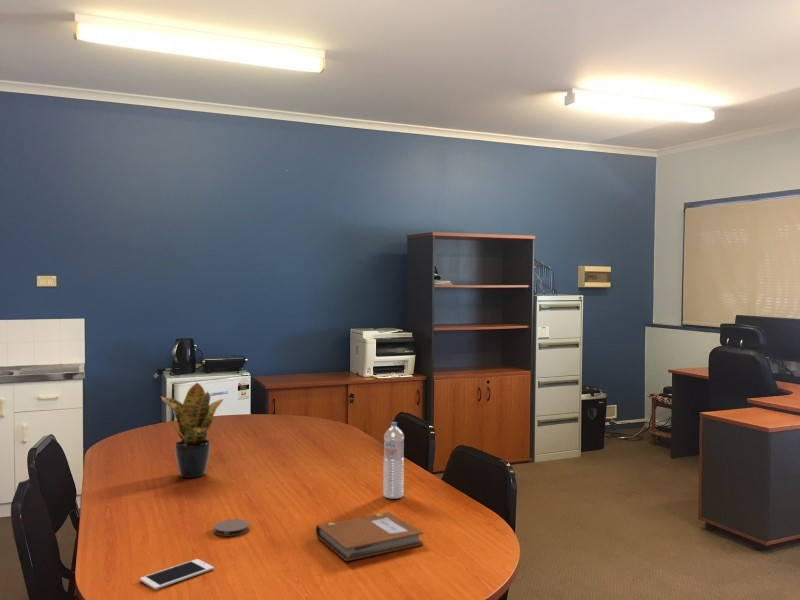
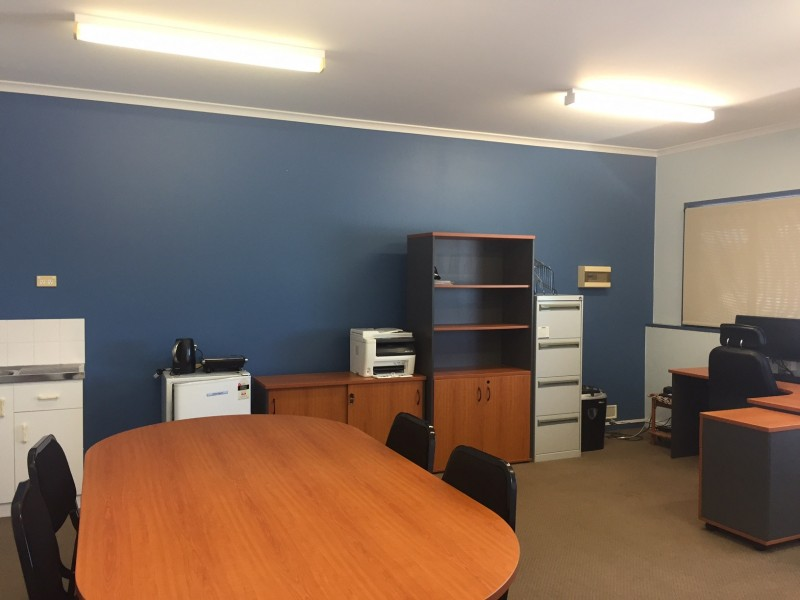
- notebook [315,511,424,562]
- coaster [213,518,250,537]
- potted plant [160,382,224,479]
- water bottle [382,421,405,500]
- cell phone [139,558,215,591]
